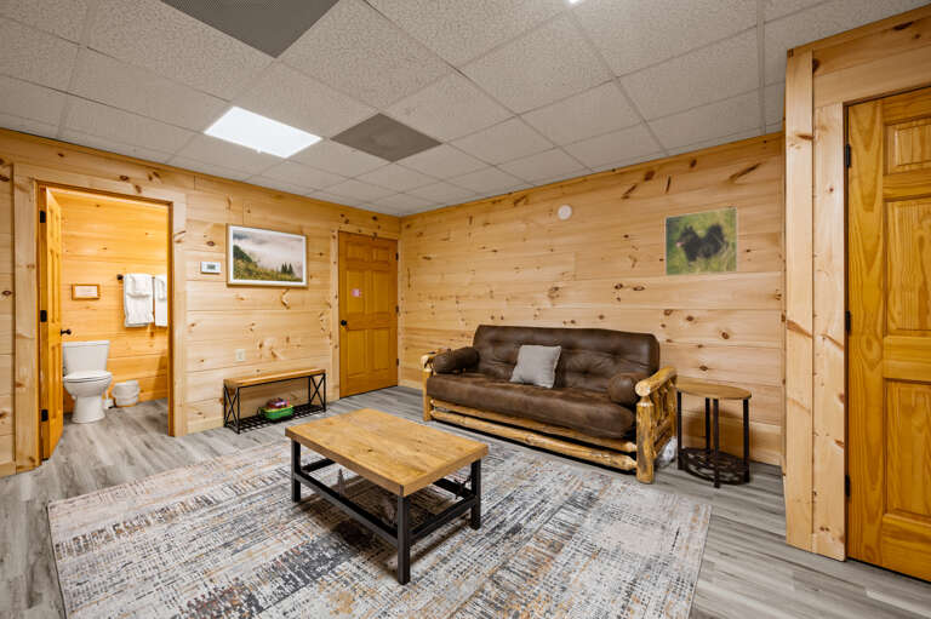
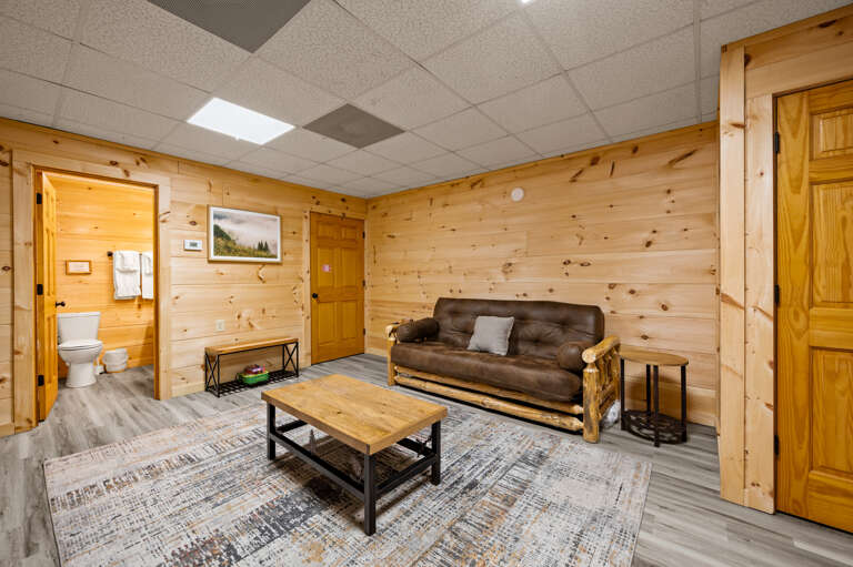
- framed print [664,206,739,277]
